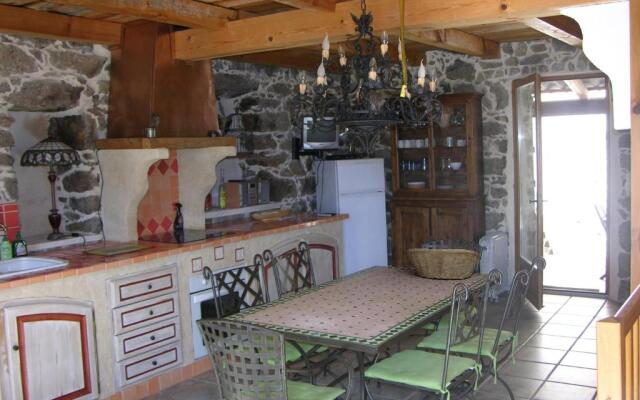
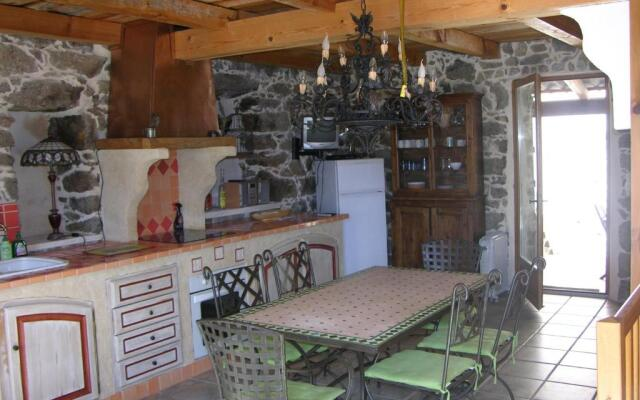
- fruit basket [404,248,483,280]
